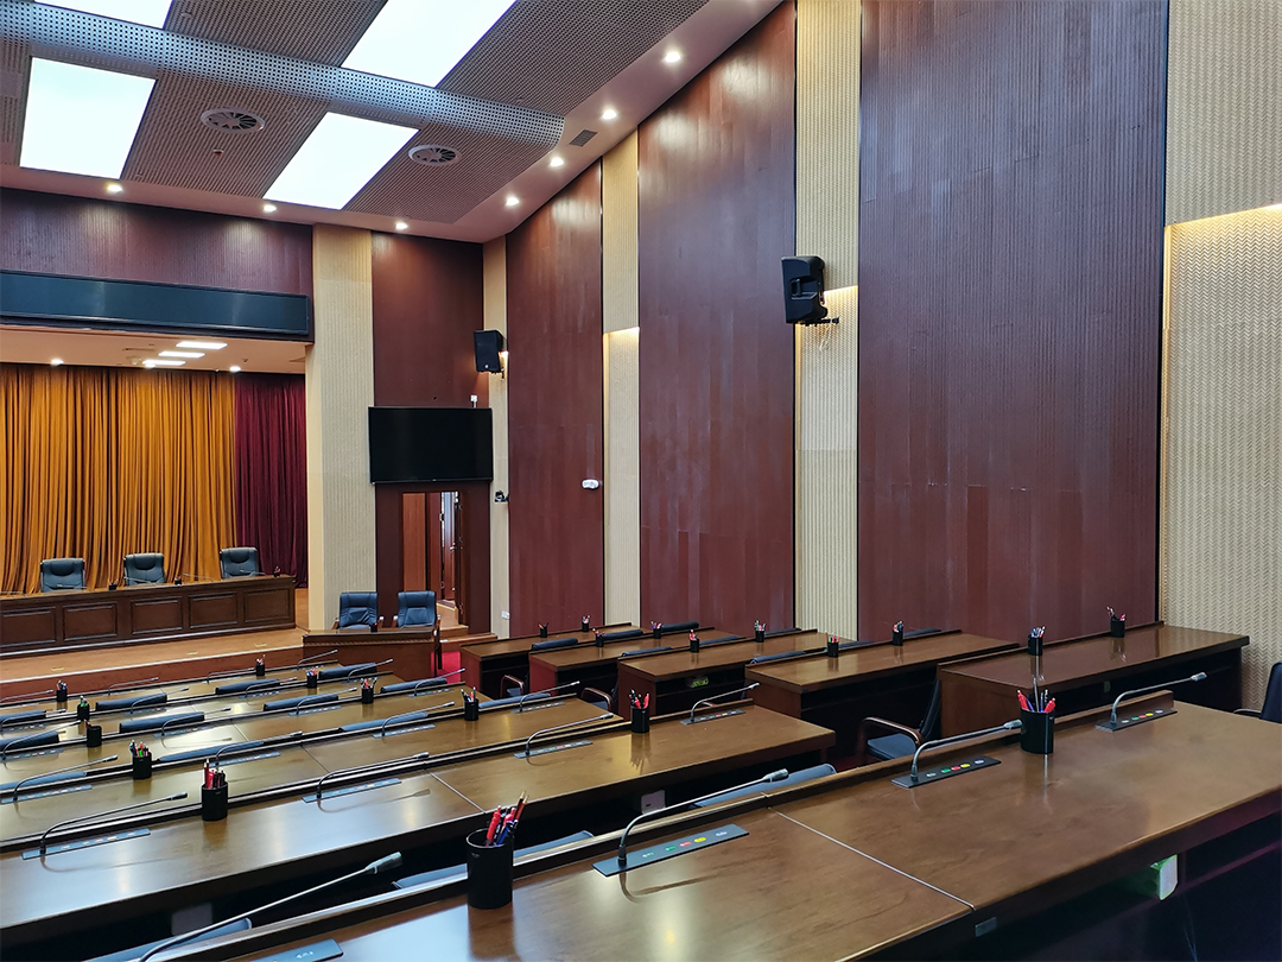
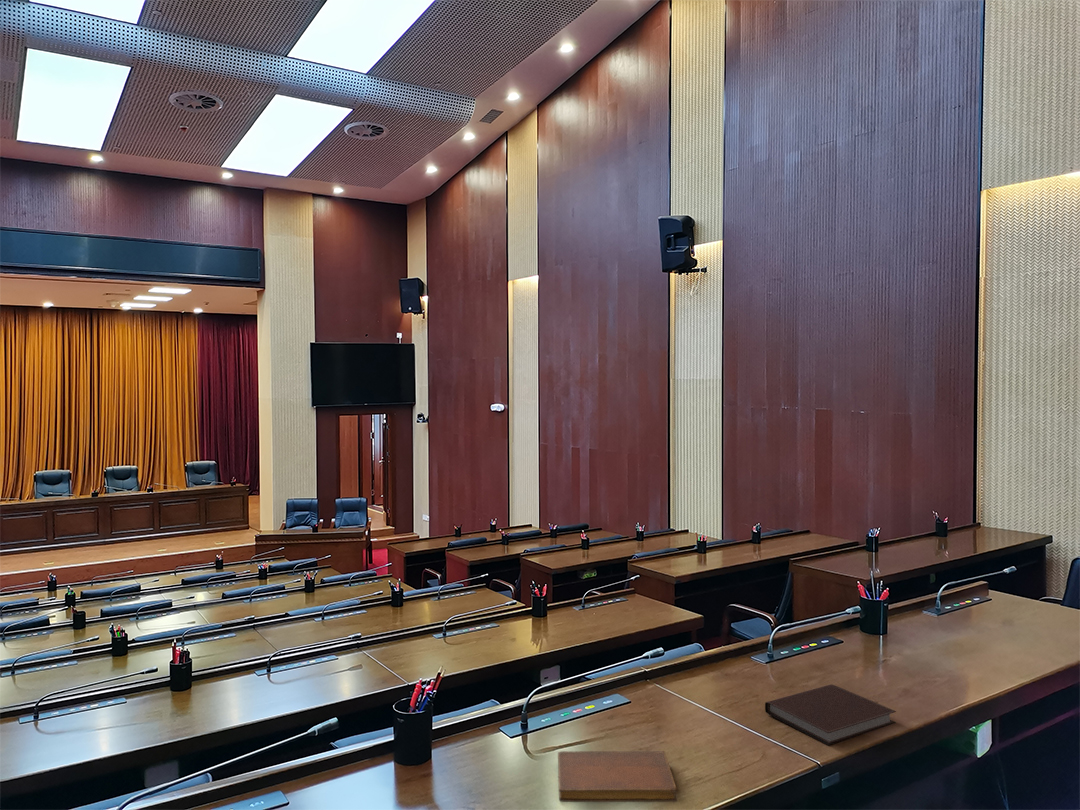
+ notebook [557,750,678,803]
+ notebook [764,683,897,746]
